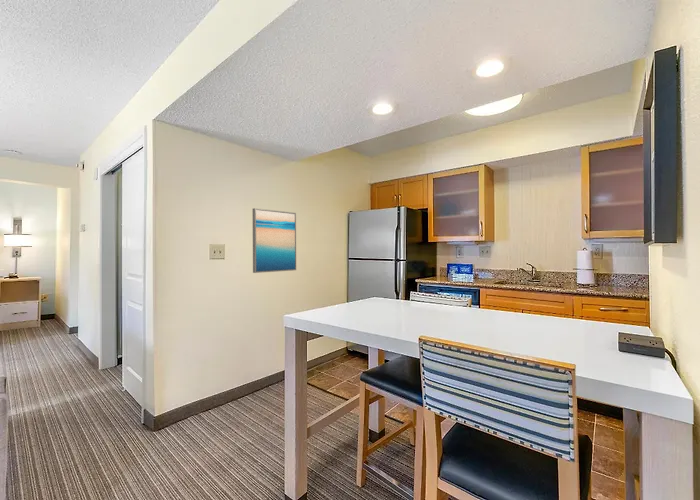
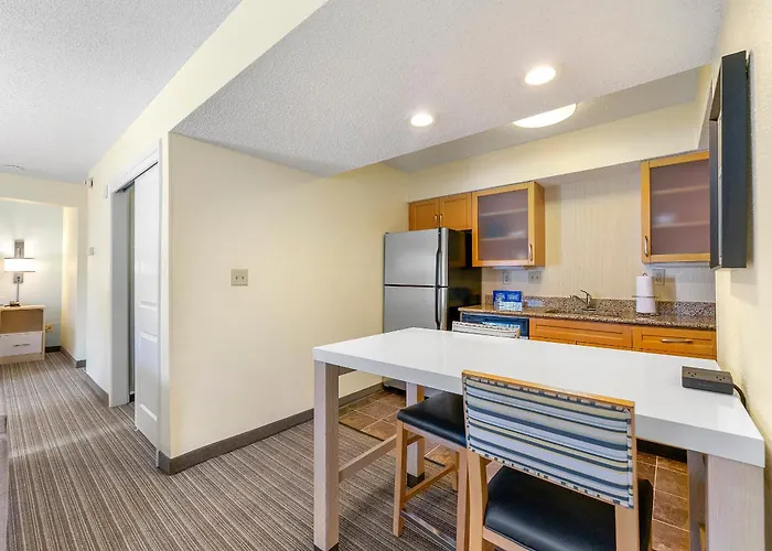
- wall art [252,207,297,274]
